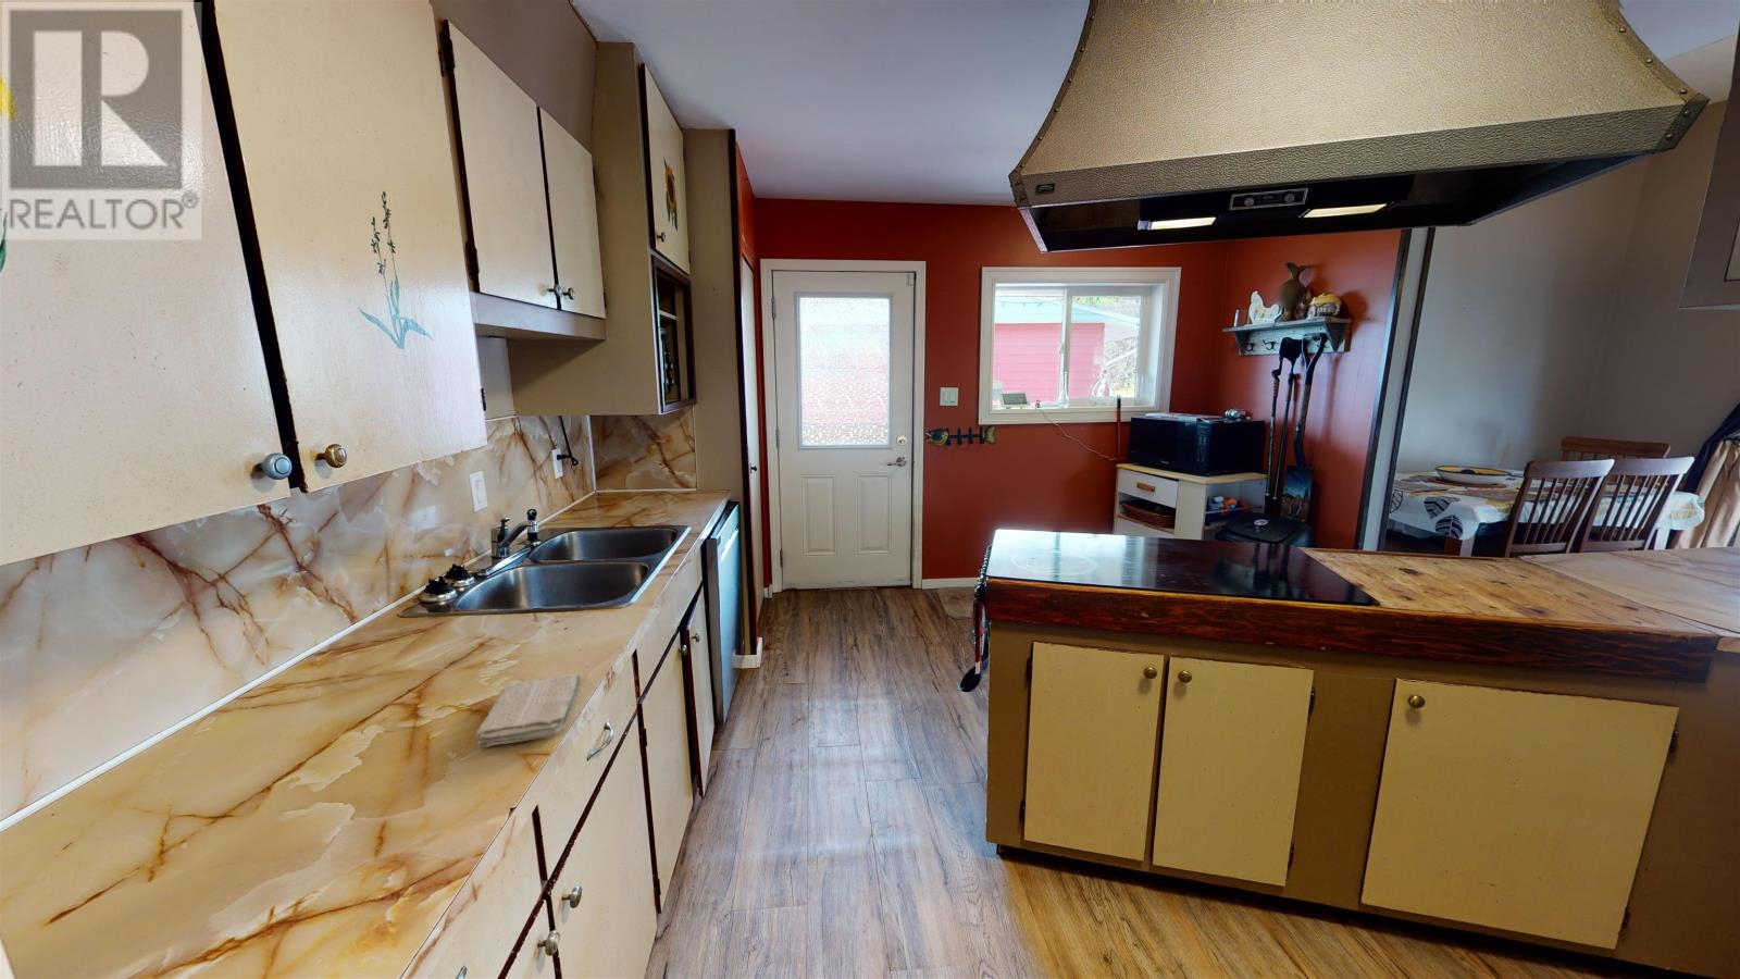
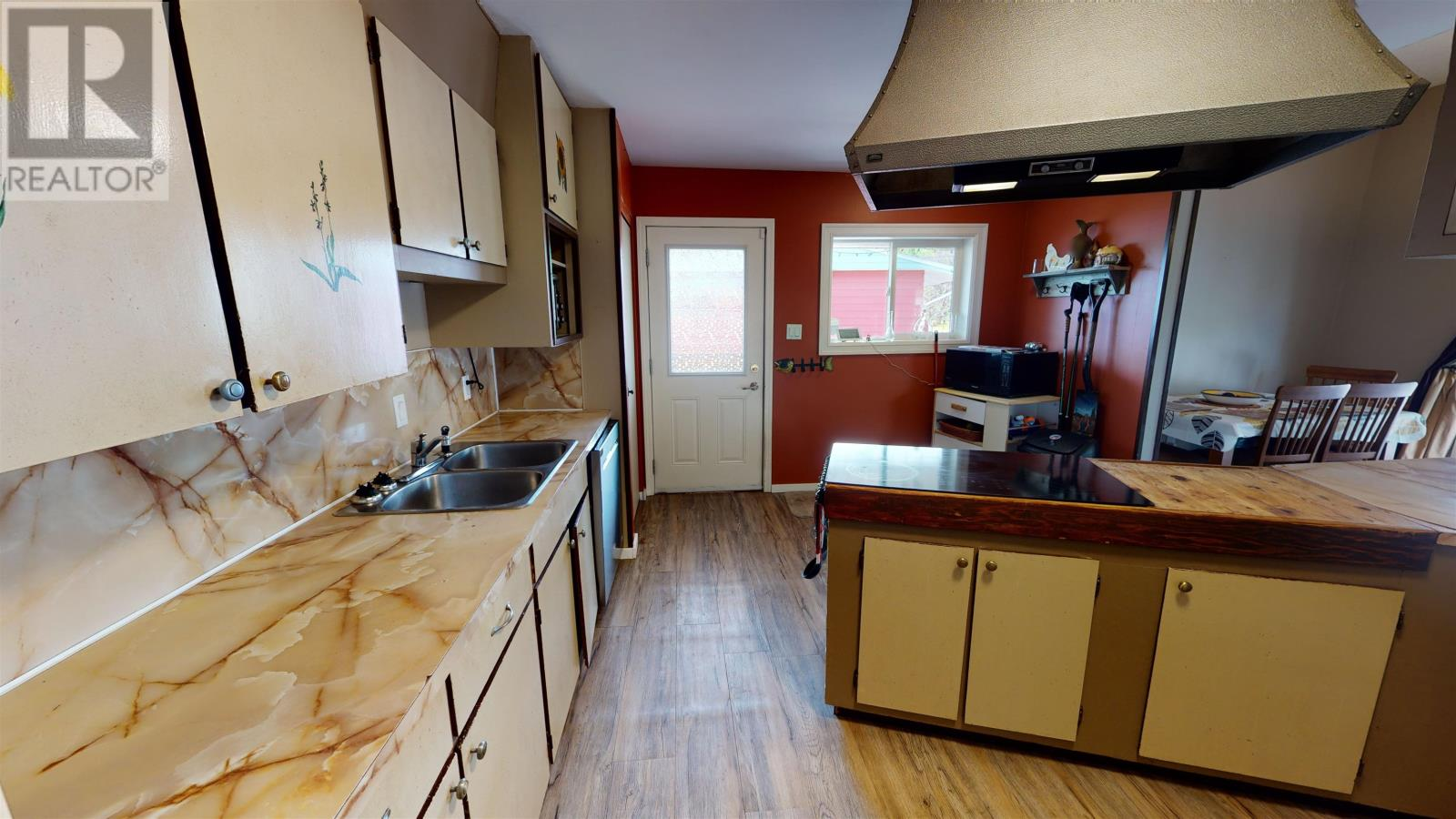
- washcloth [476,672,581,748]
